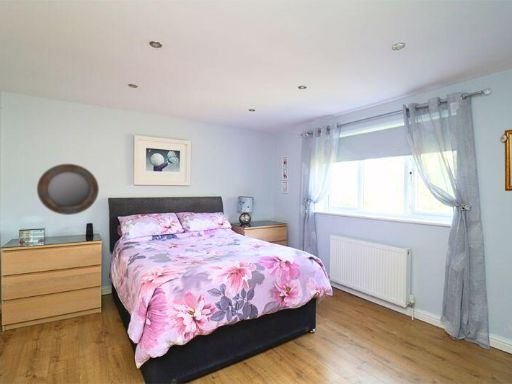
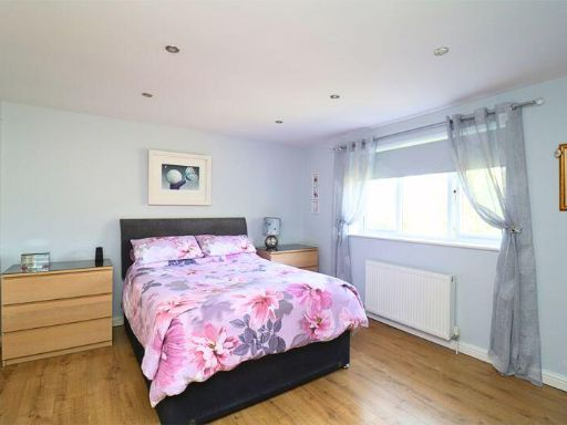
- home mirror [36,163,100,216]
